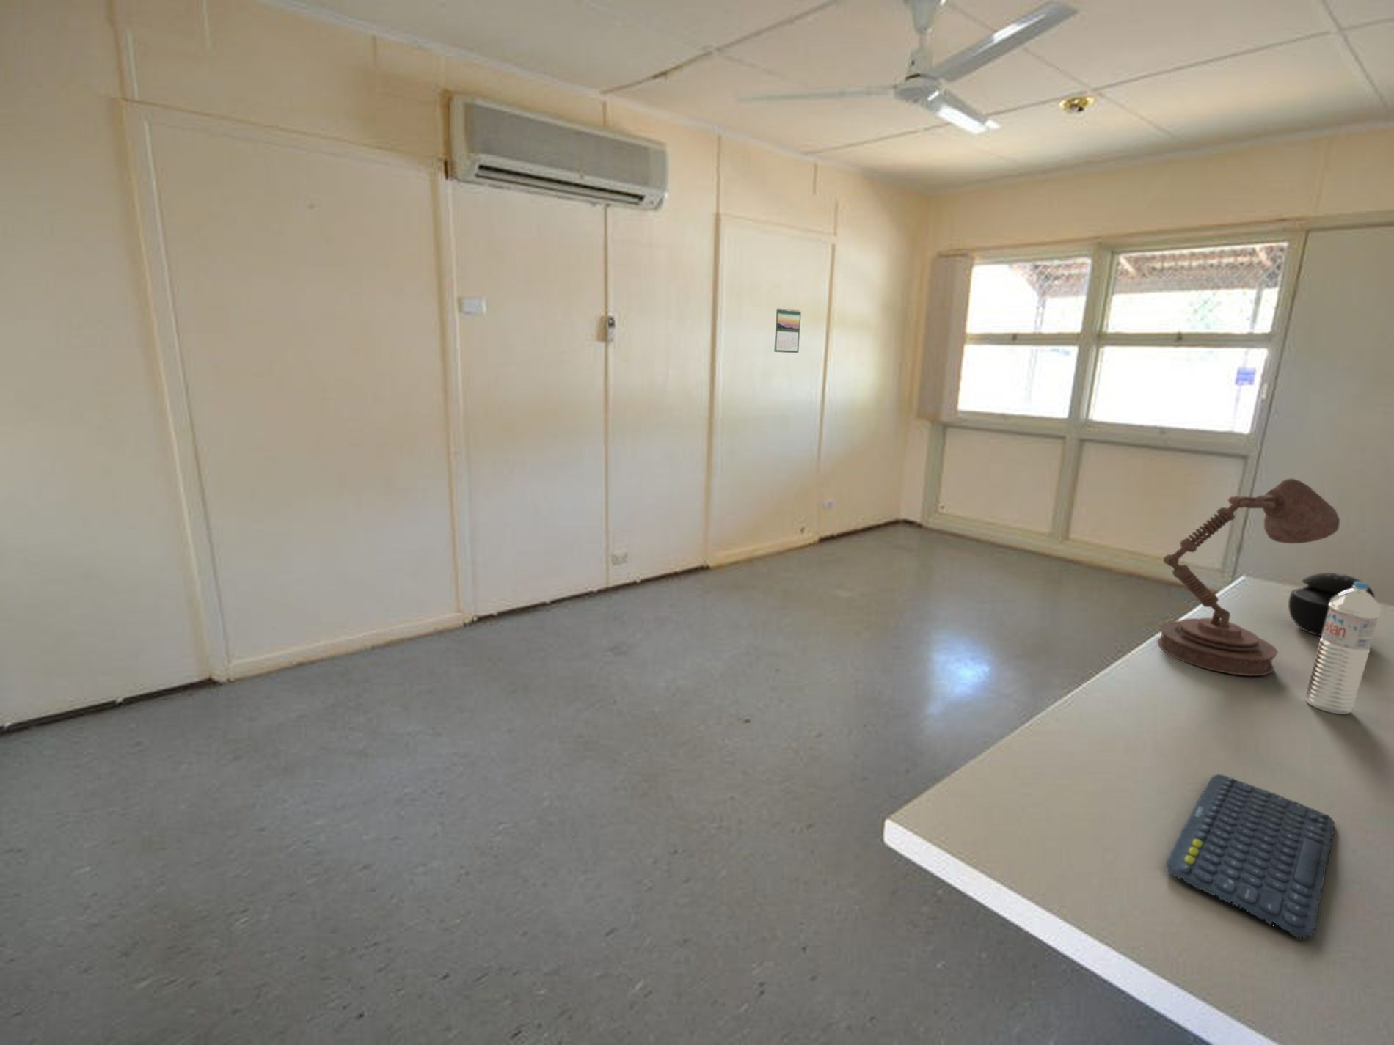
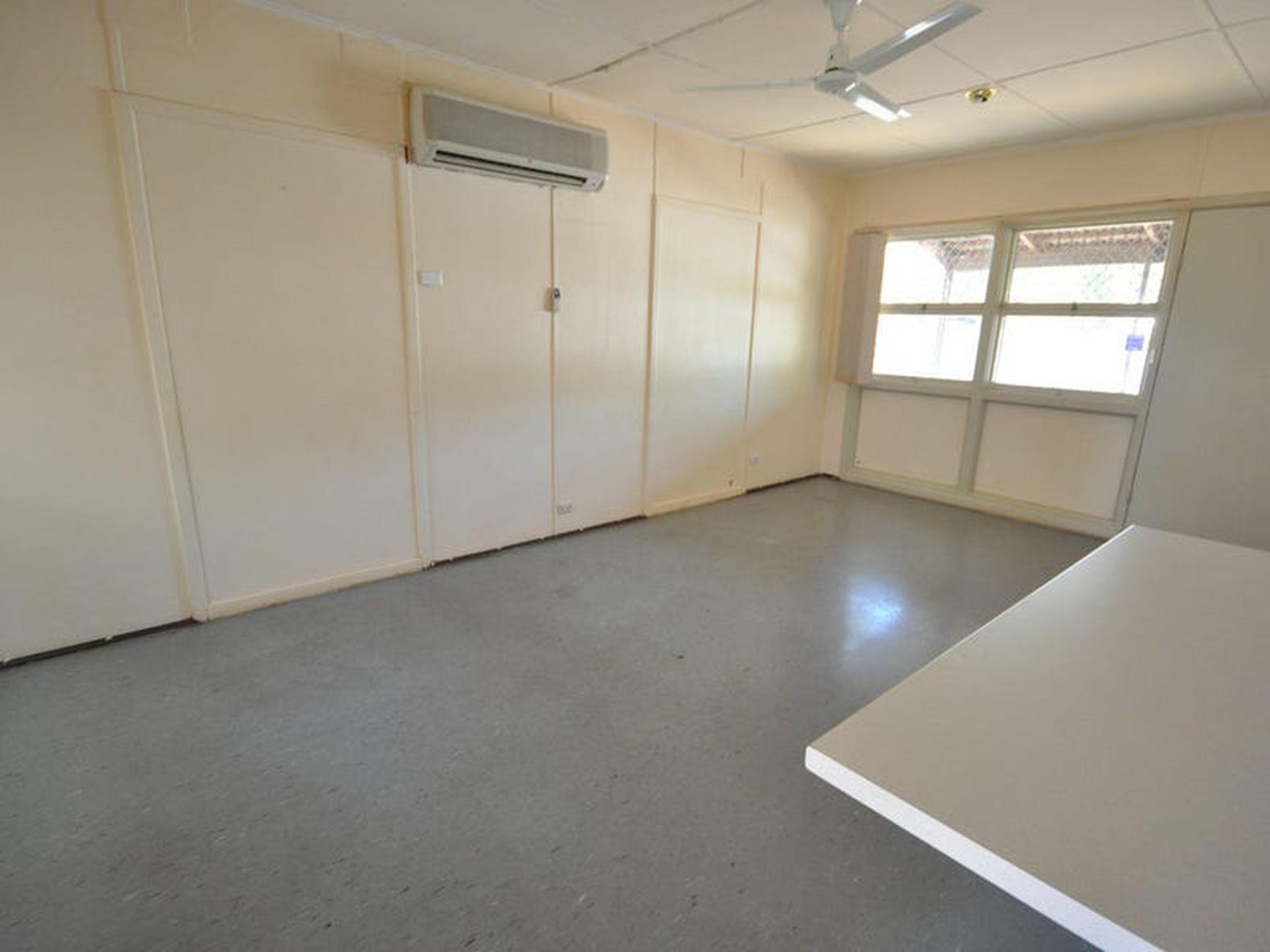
- keyboard [1165,773,1336,940]
- calendar [774,307,802,353]
- water bottle [1304,582,1382,715]
- speaker [1288,572,1375,638]
- desk lamp [1156,477,1340,677]
